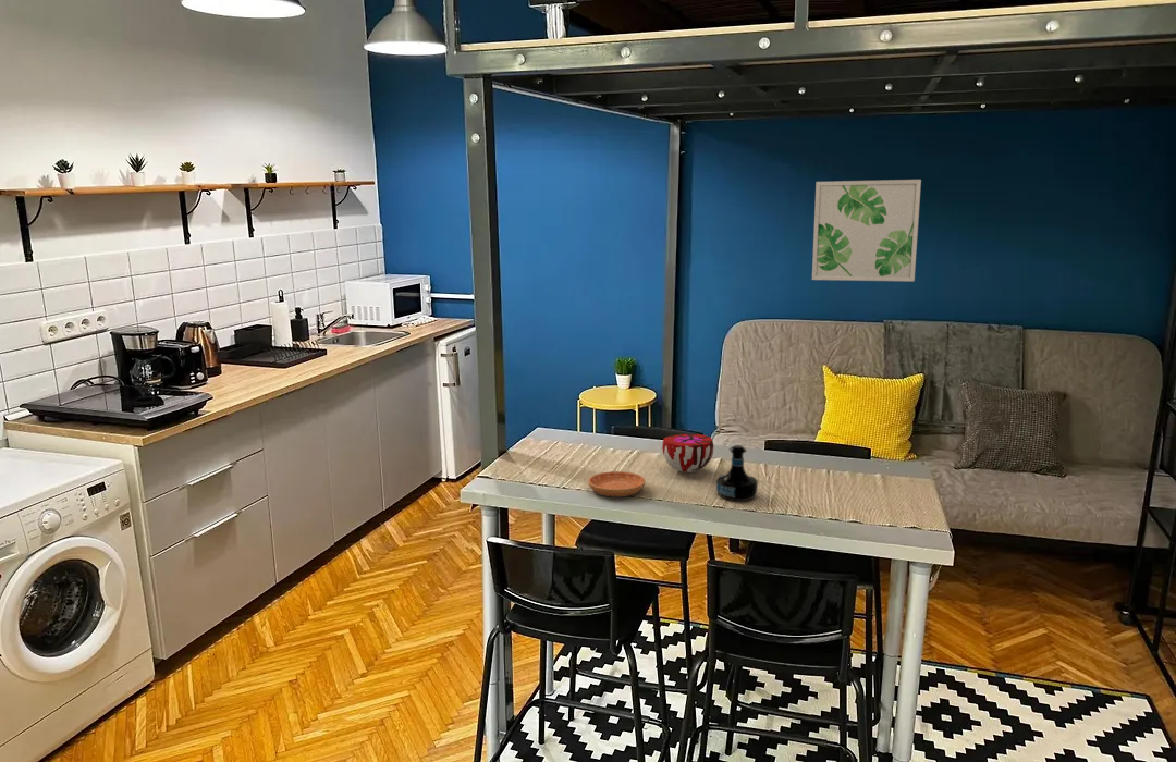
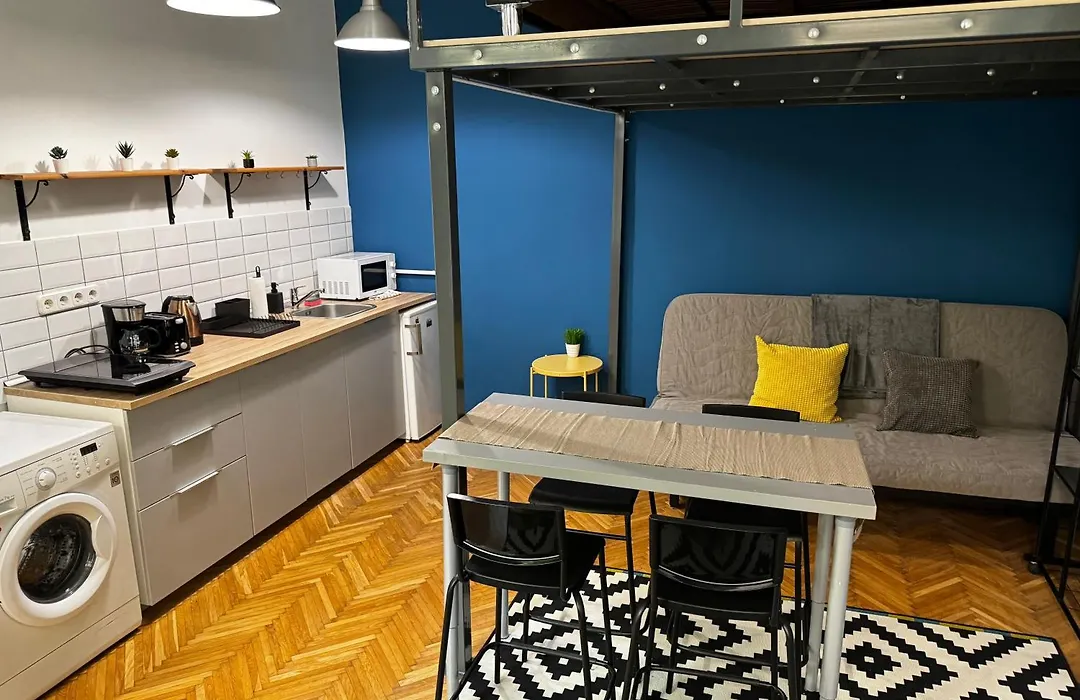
- tequila bottle [715,444,759,502]
- decorative bowl [661,433,714,474]
- saucer [587,470,647,497]
- wall art [811,179,922,282]
